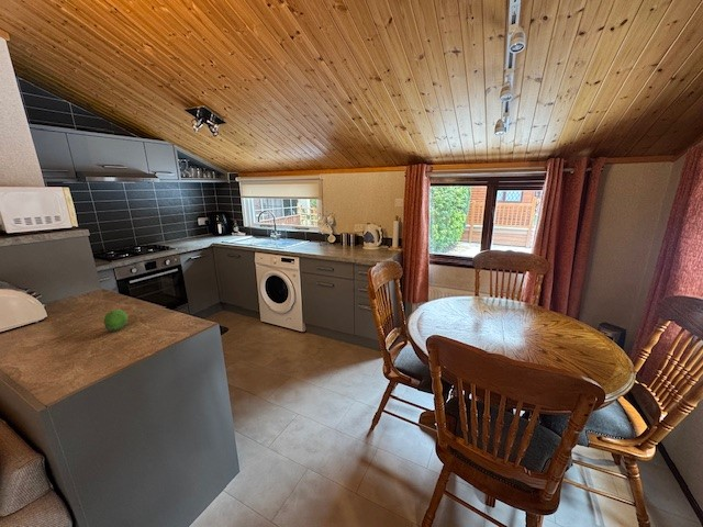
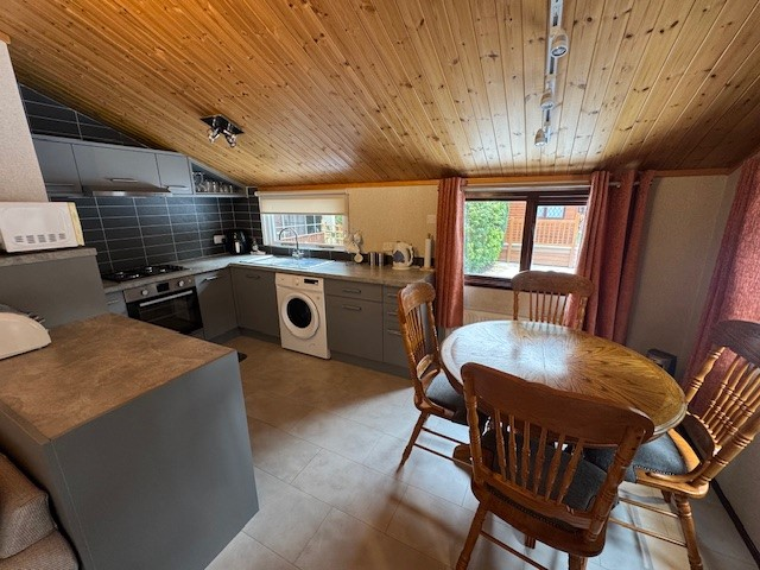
- fruit [103,309,129,332]
